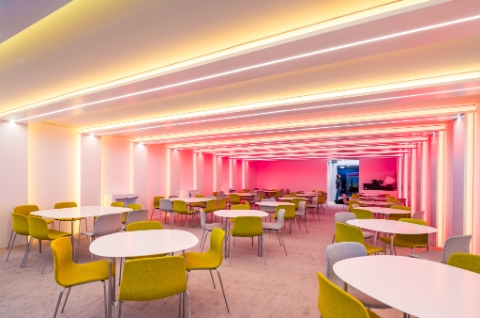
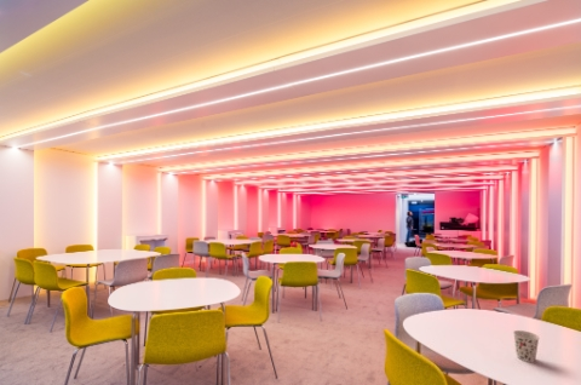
+ cup [512,329,541,363]
